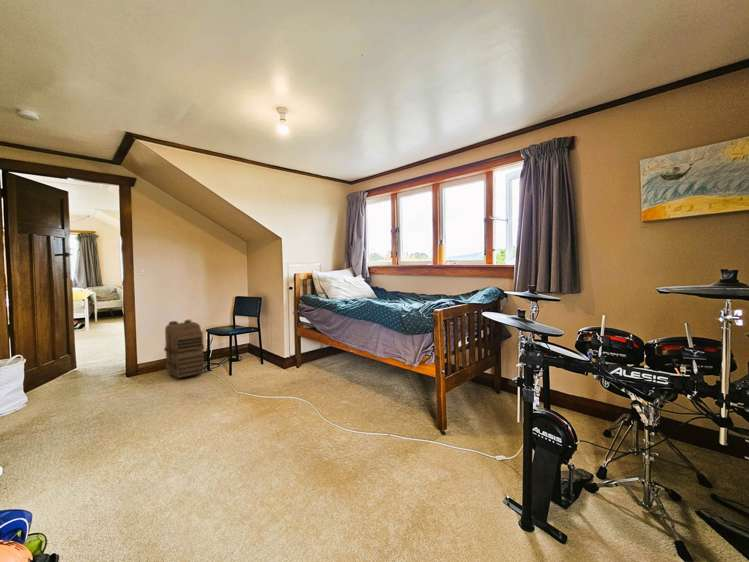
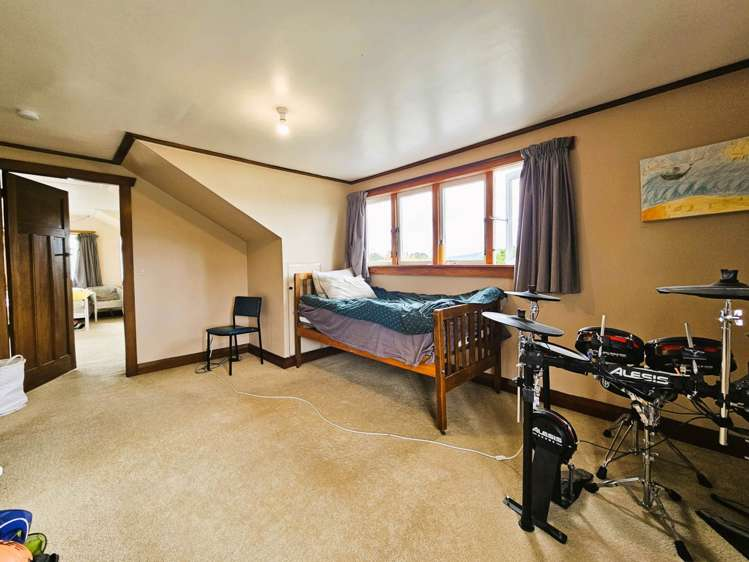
- backpack [163,319,206,379]
